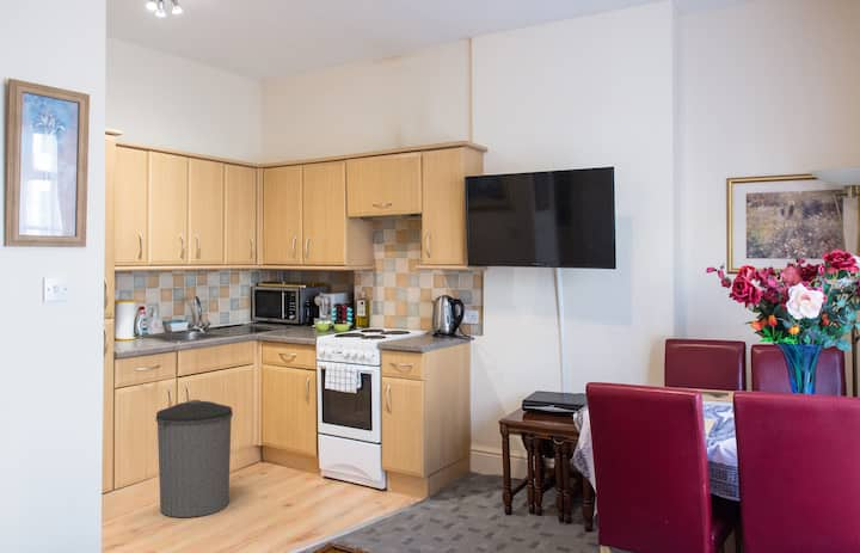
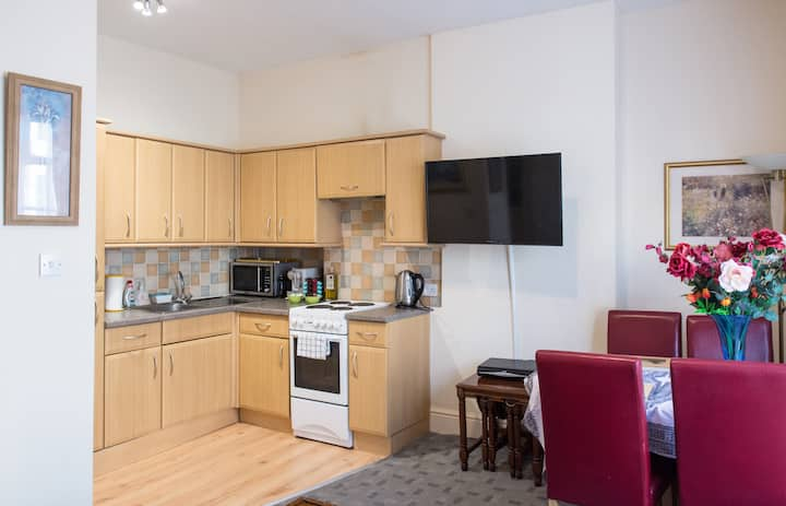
- trash can [155,399,234,518]
